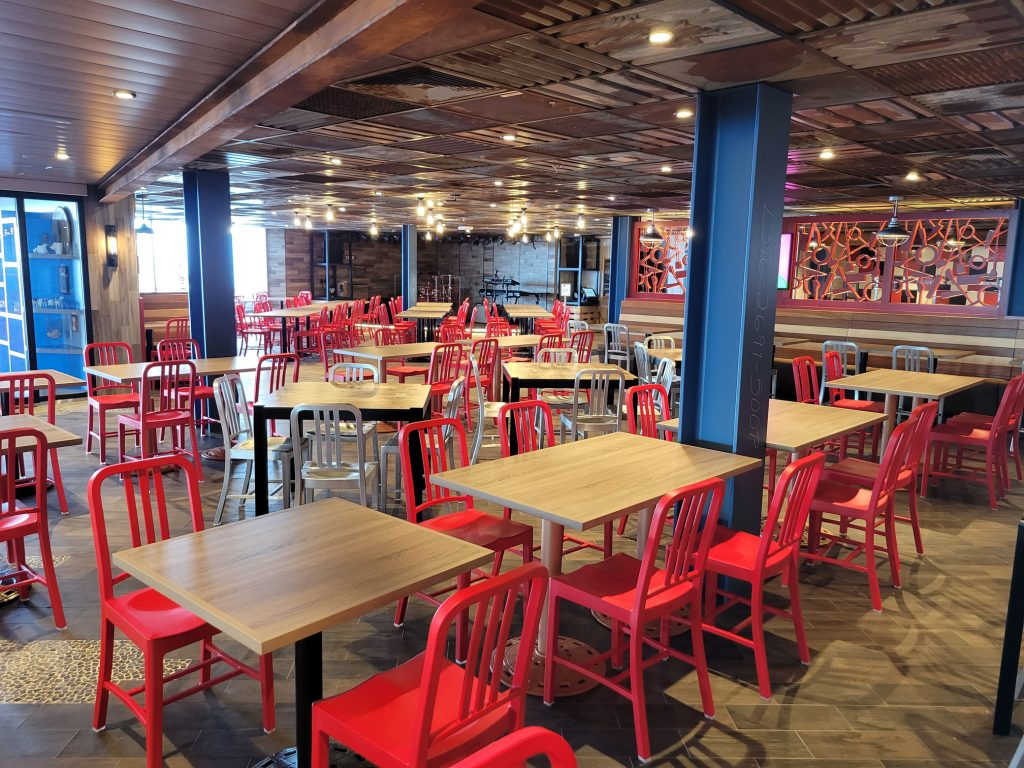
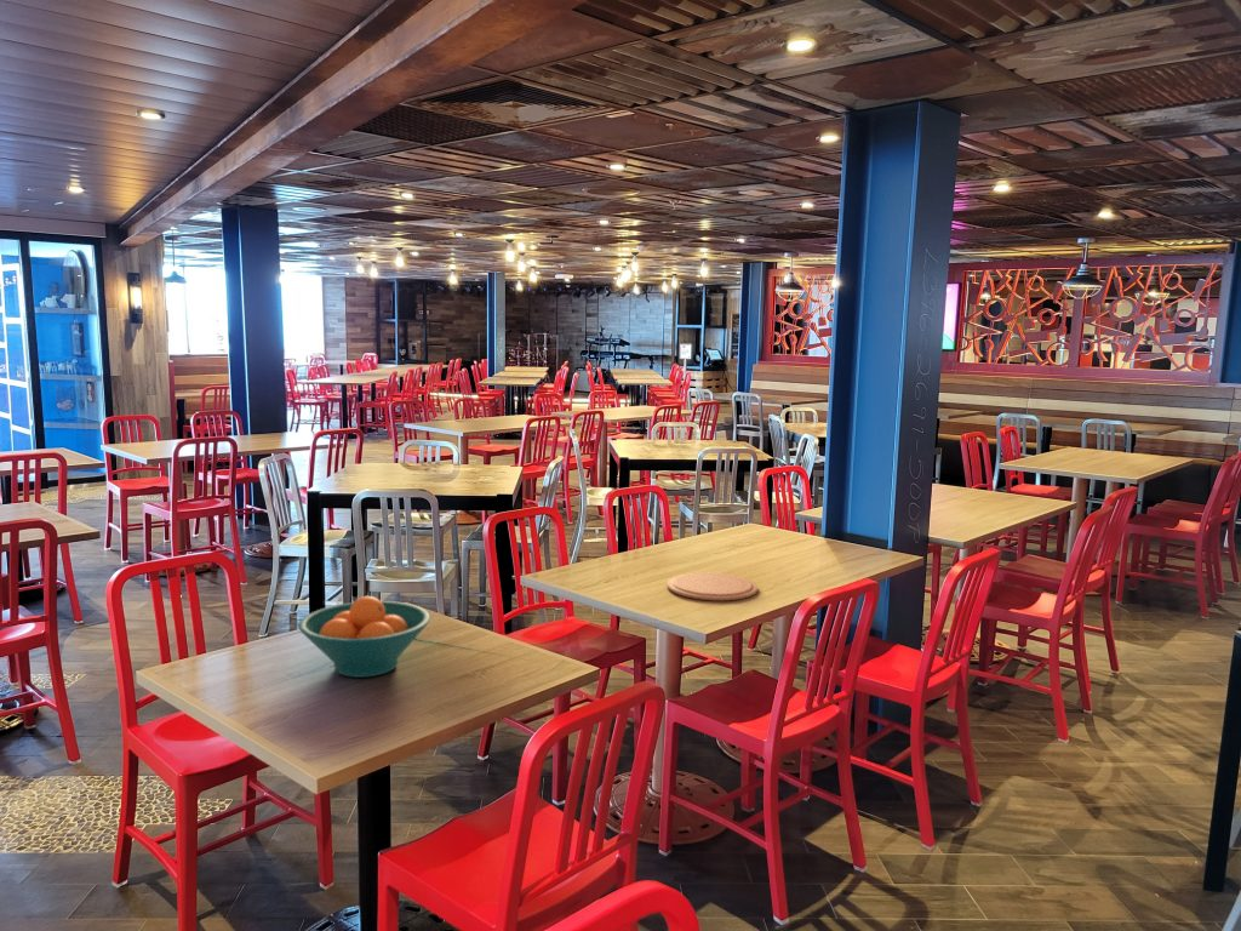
+ plate [665,571,759,601]
+ fruit bowl [297,595,431,679]
